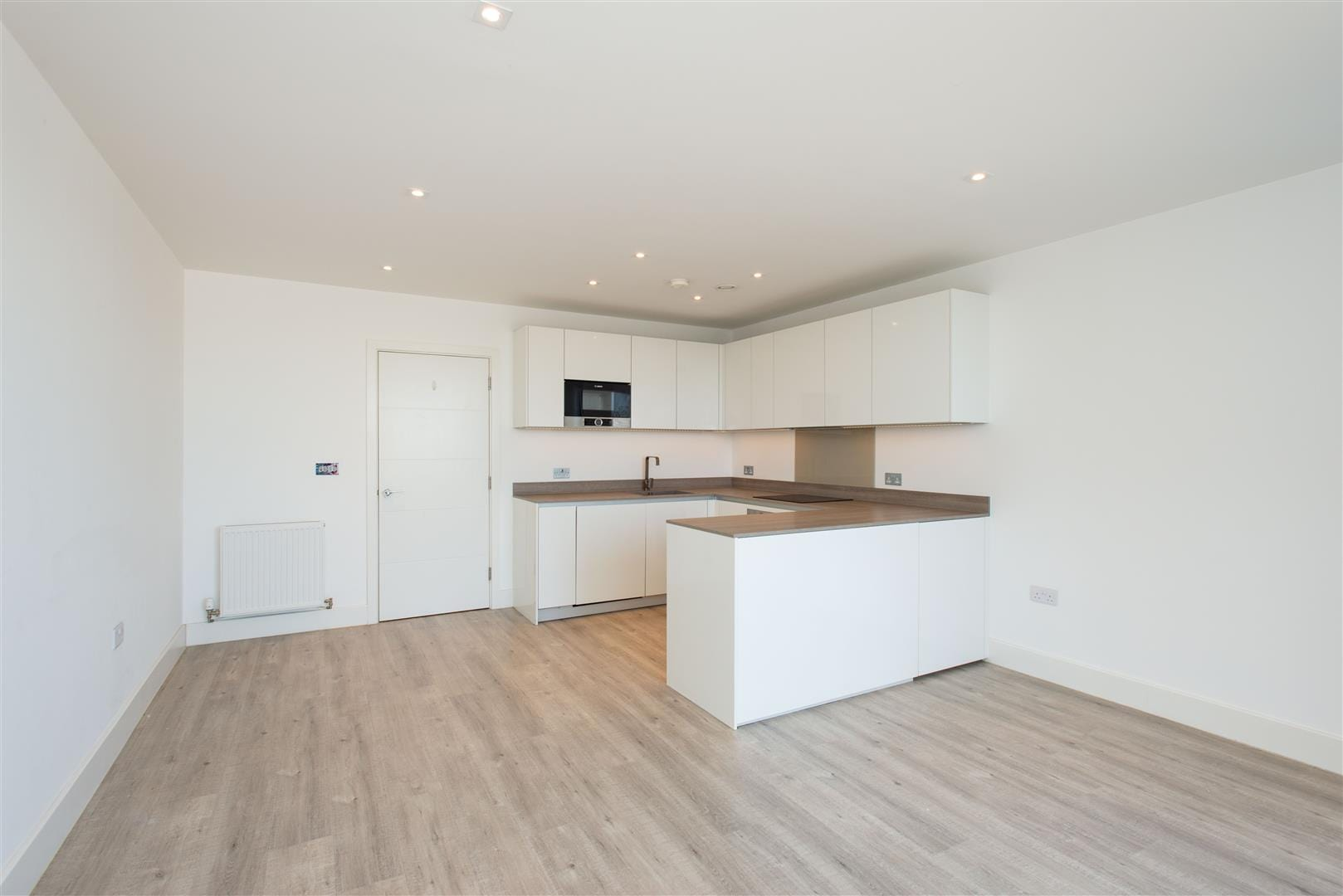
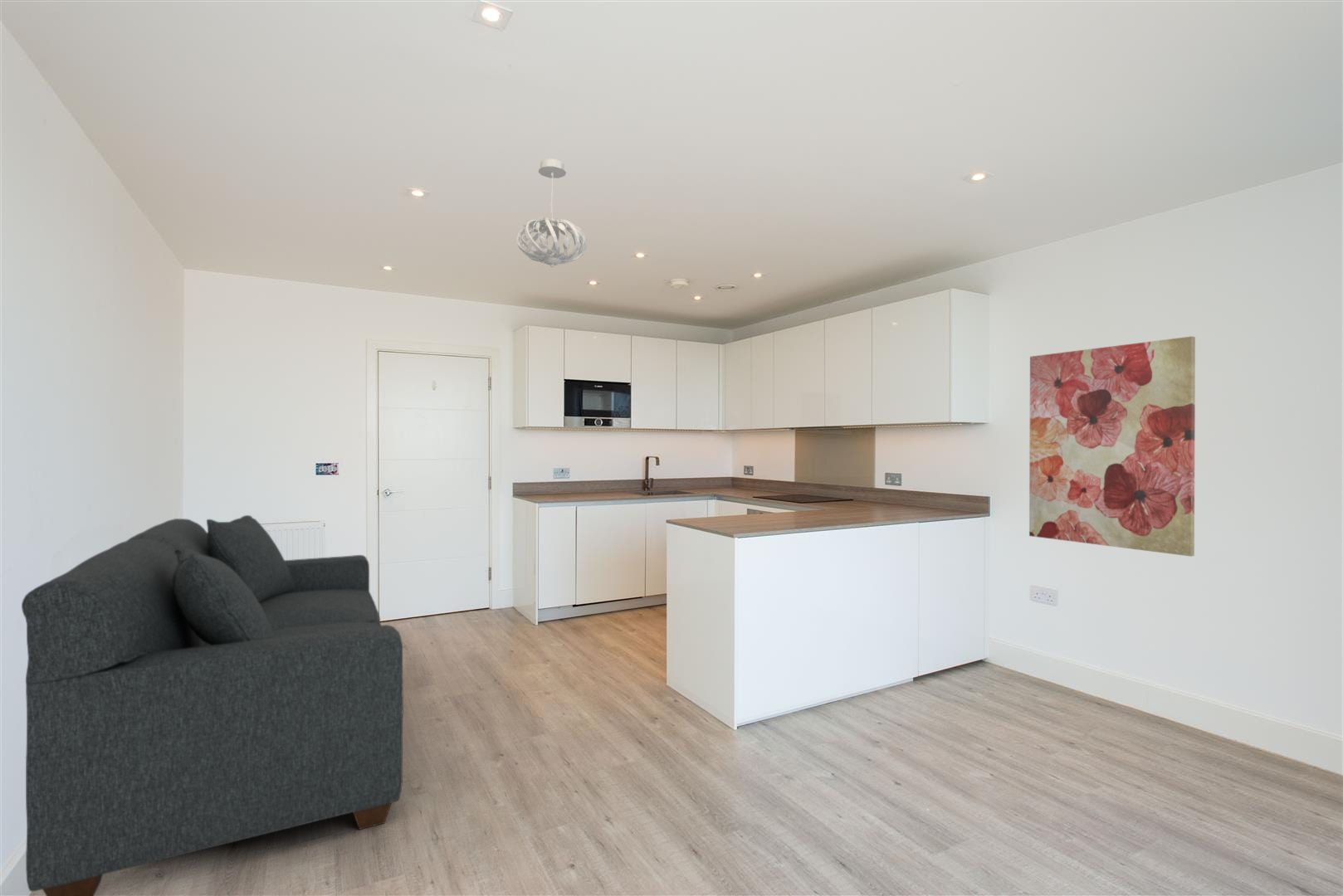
+ pendant light [515,158,588,268]
+ wall art [1028,335,1196,558]
+ sofa [21,514,404,896]
